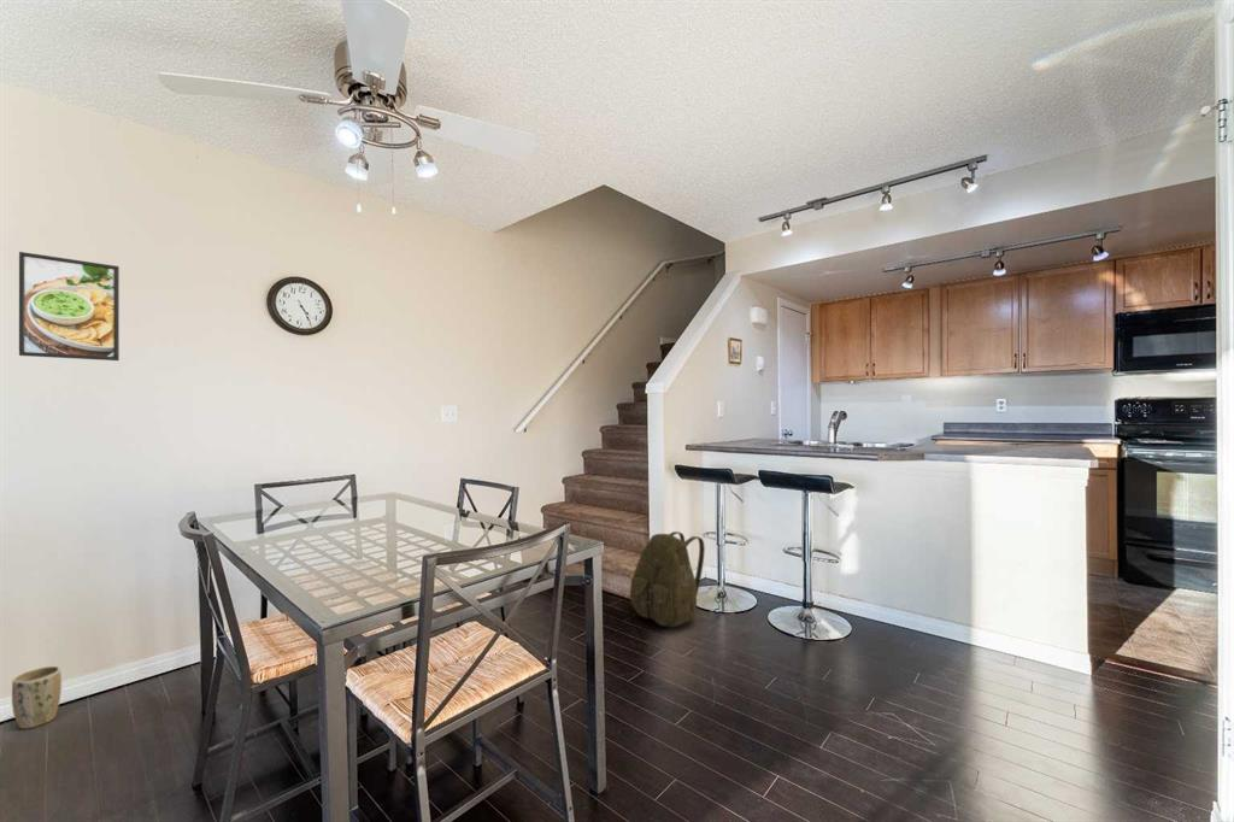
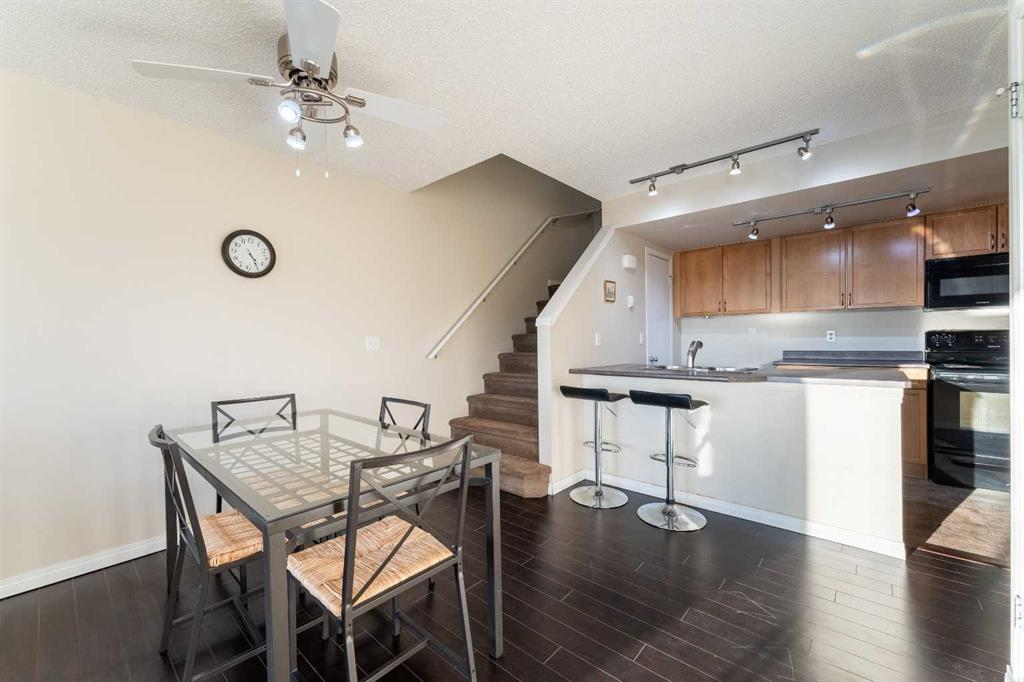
- plant pot [11,665,63,730]
- backpack [629,530,706,628]
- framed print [18,251,121,362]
